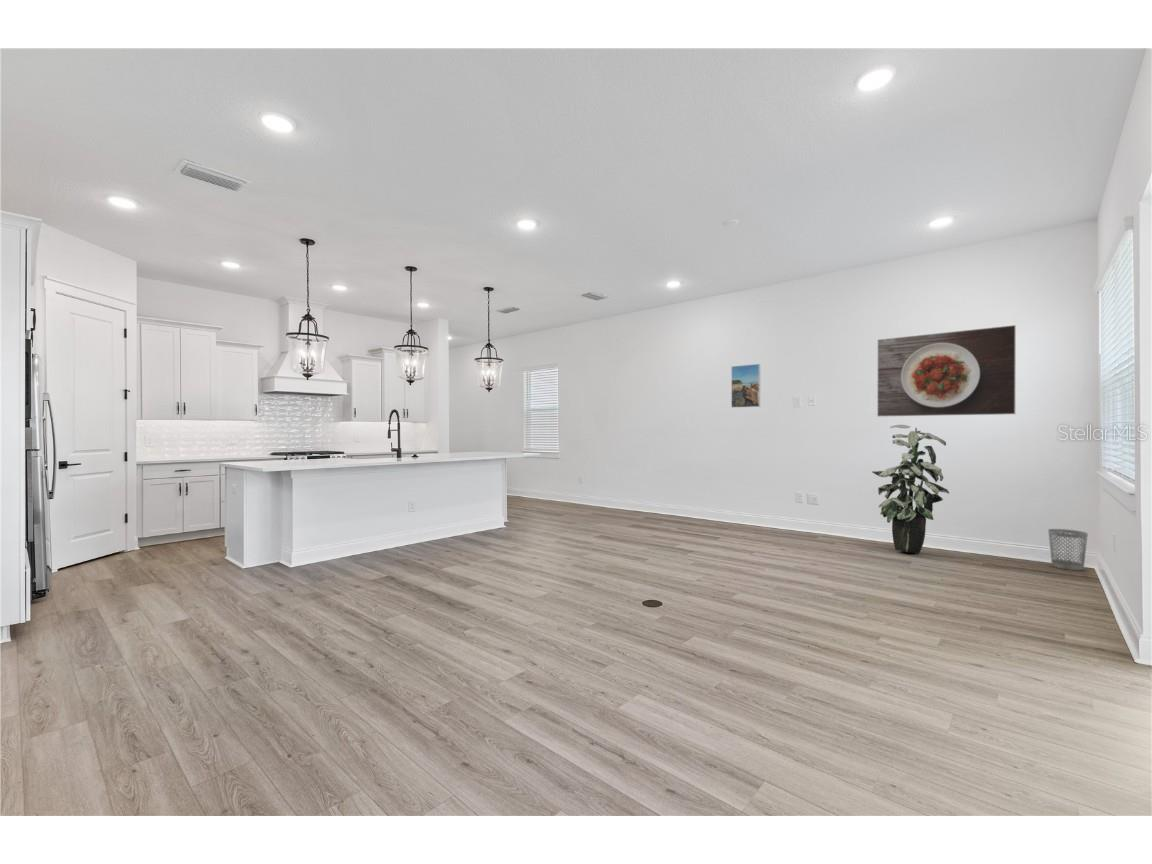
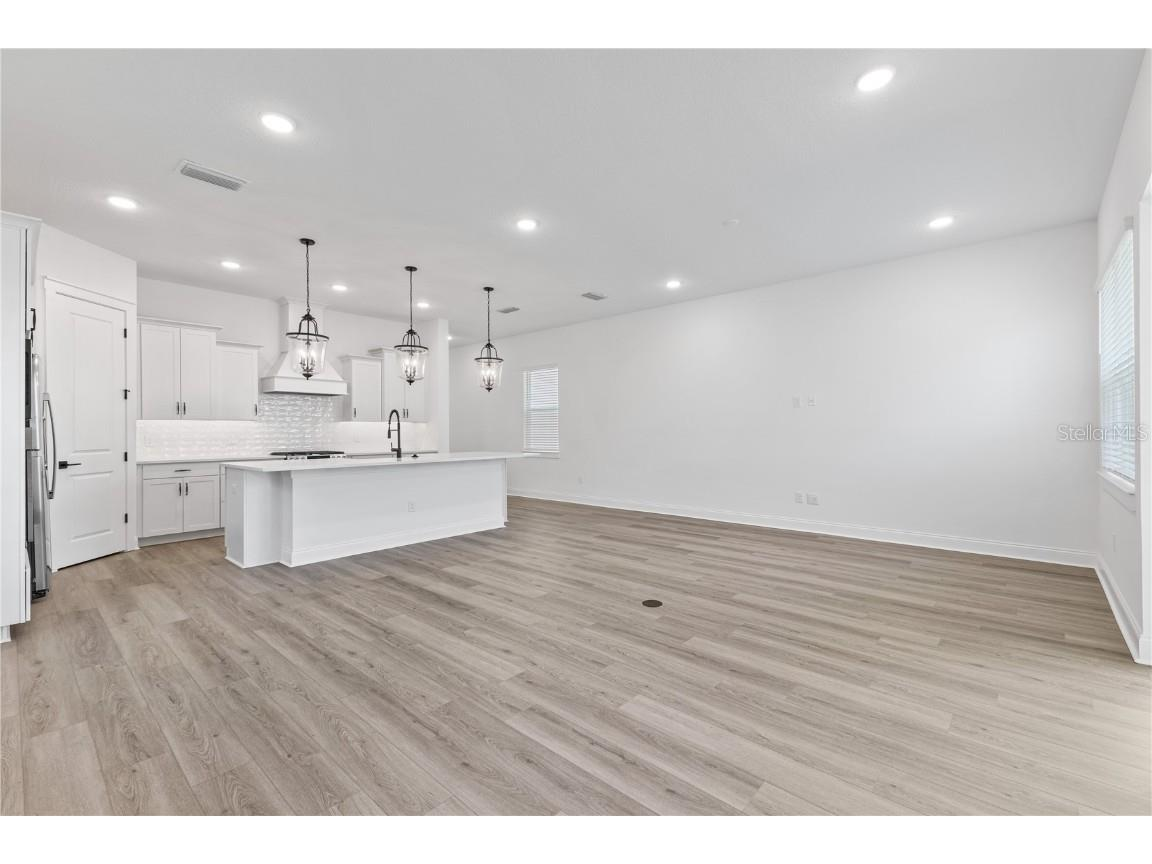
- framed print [730,363,761,409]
- indoor plant [871,424,950,554]
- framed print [876,324,1017,418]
- wastebasket [1047,528,1089,571]
